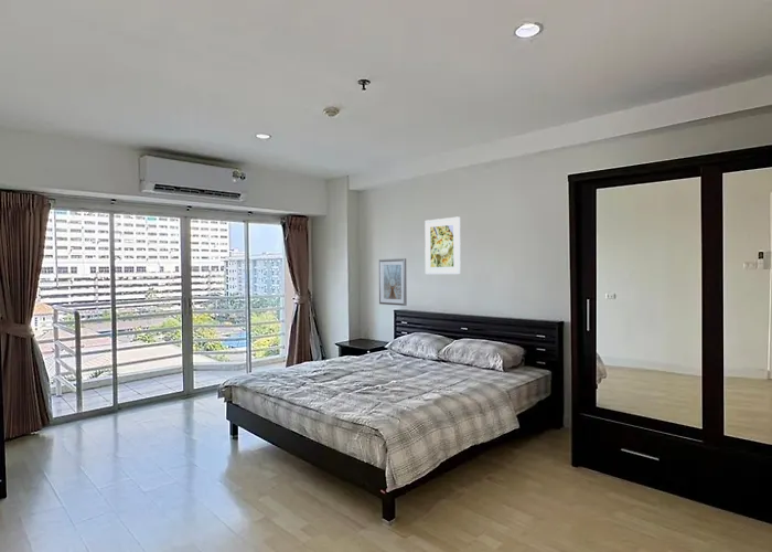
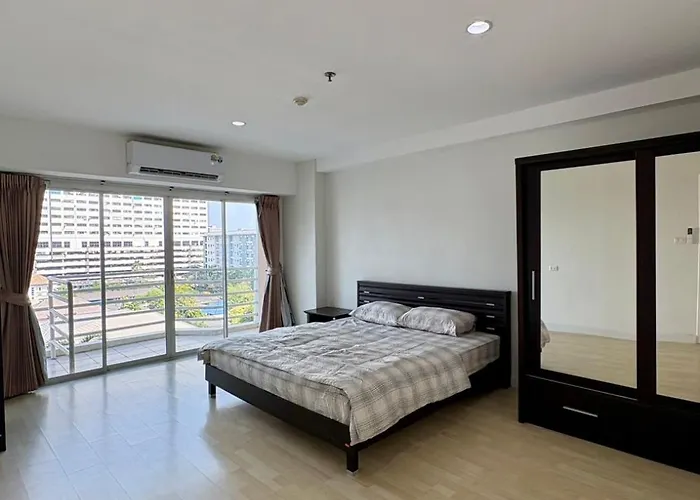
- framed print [423,215,462,275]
- picture frame [378,257,408,307]
